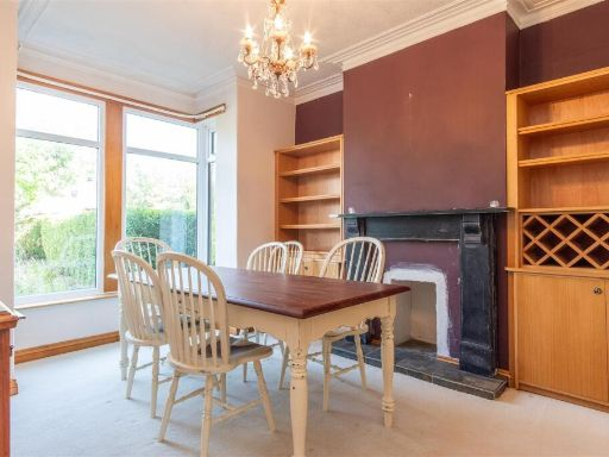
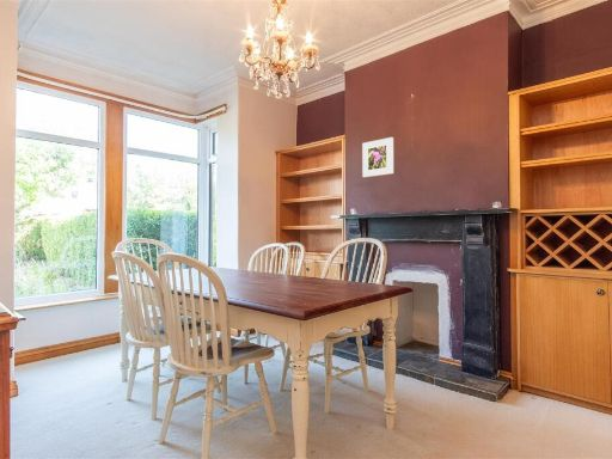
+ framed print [361,136,394,178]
